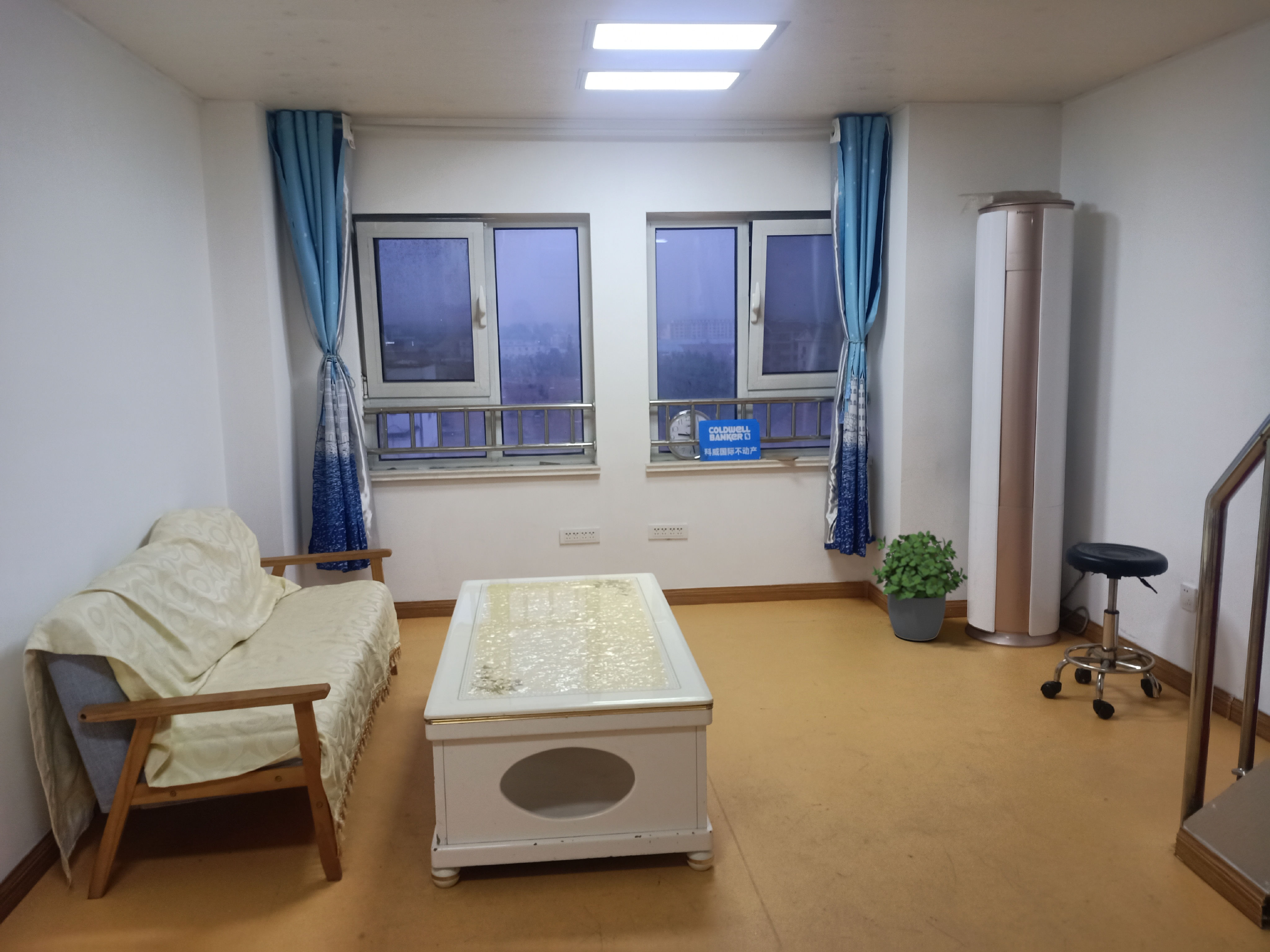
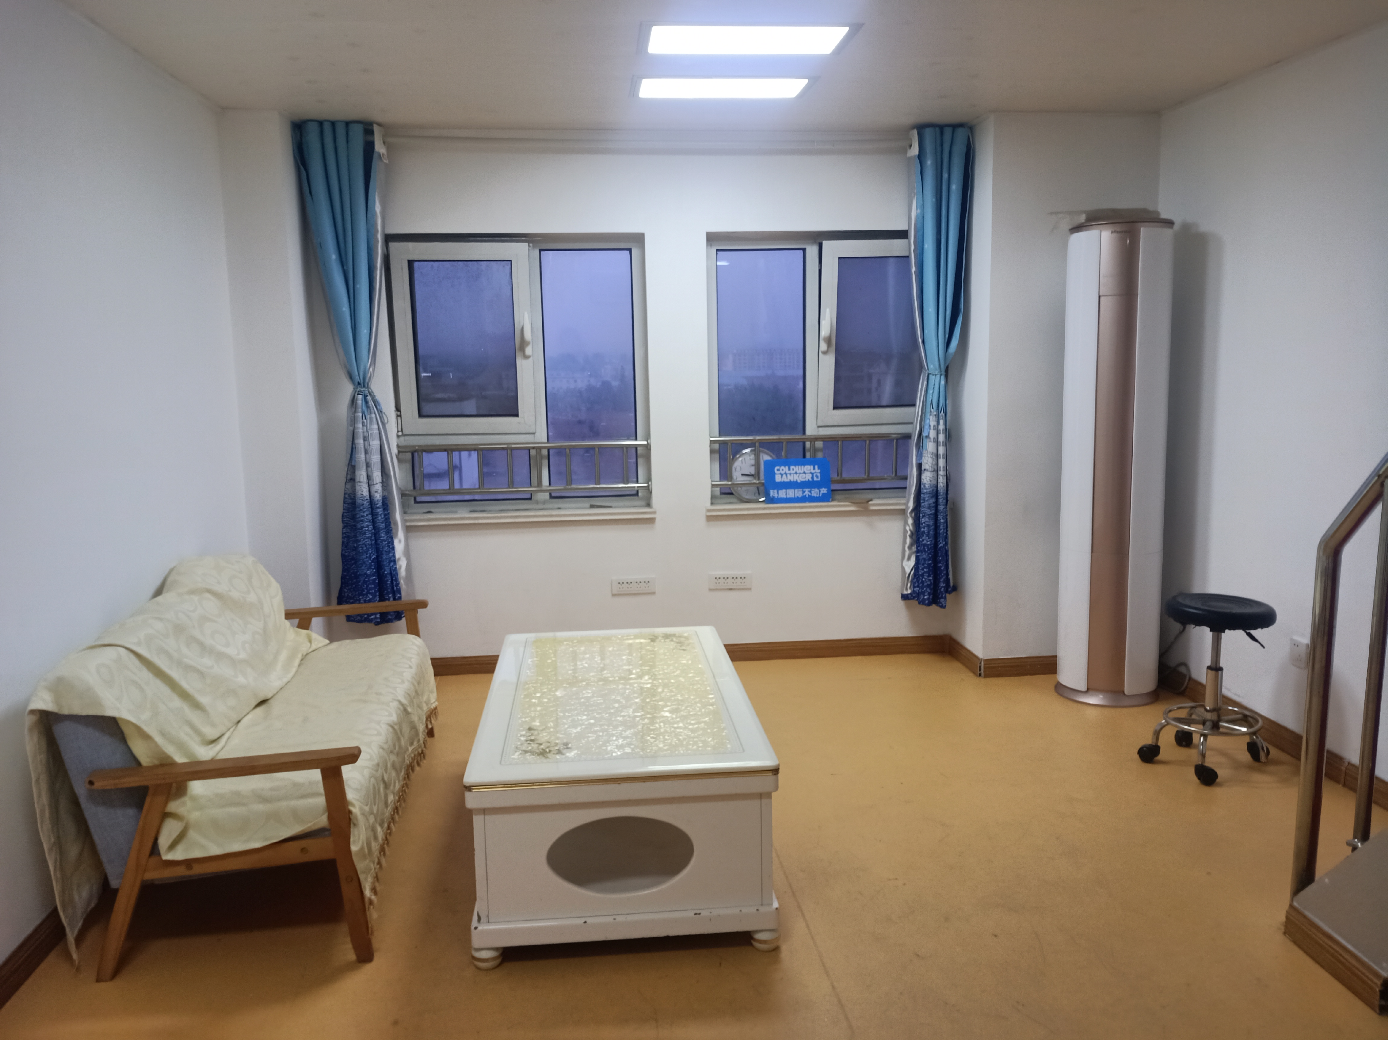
- potted plant [871,530,968,641]
